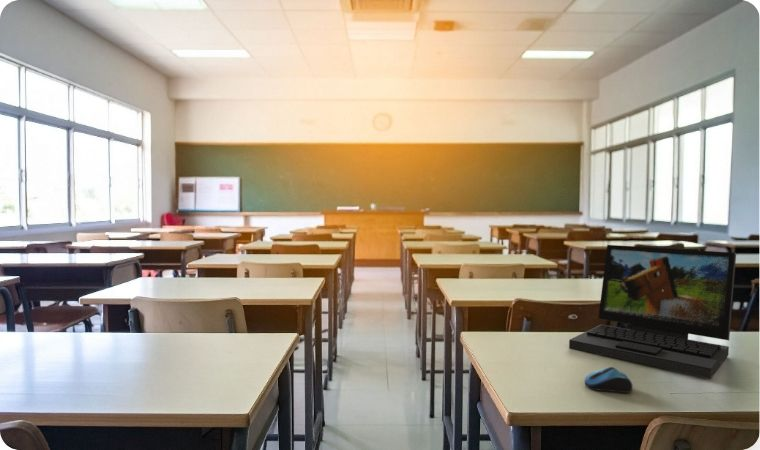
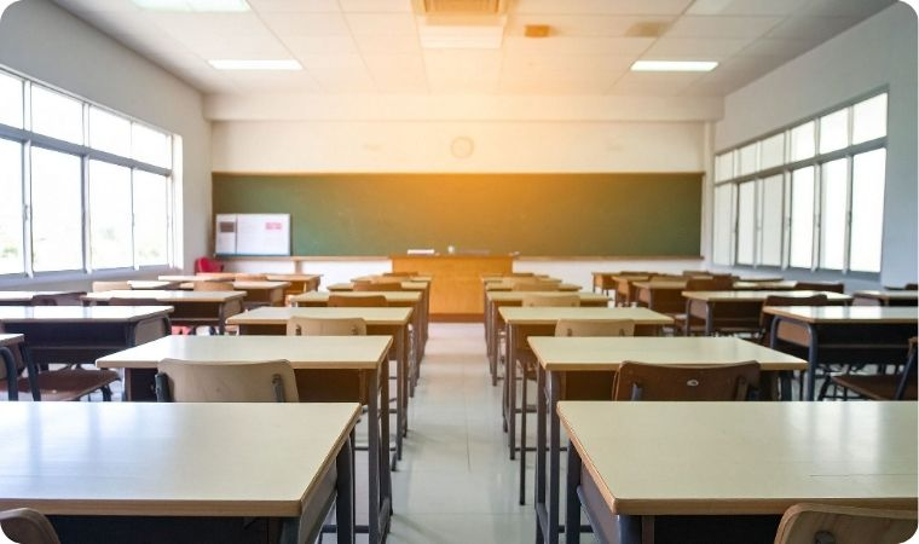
- computer mouse [584,366,634,394]
- laptop [568,244,737,380]
